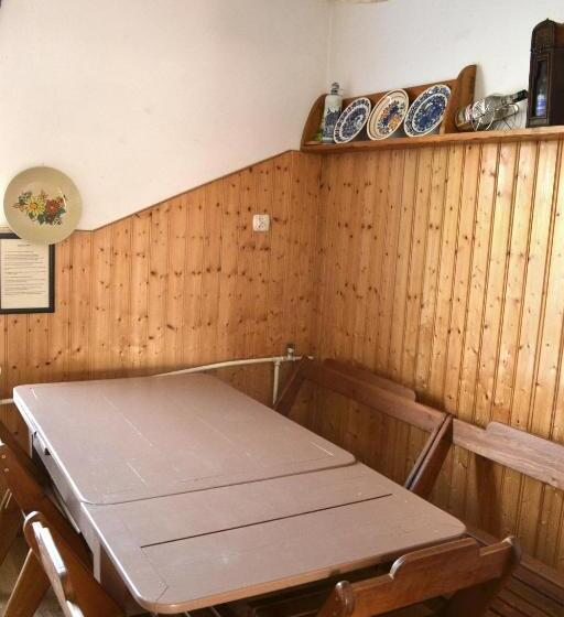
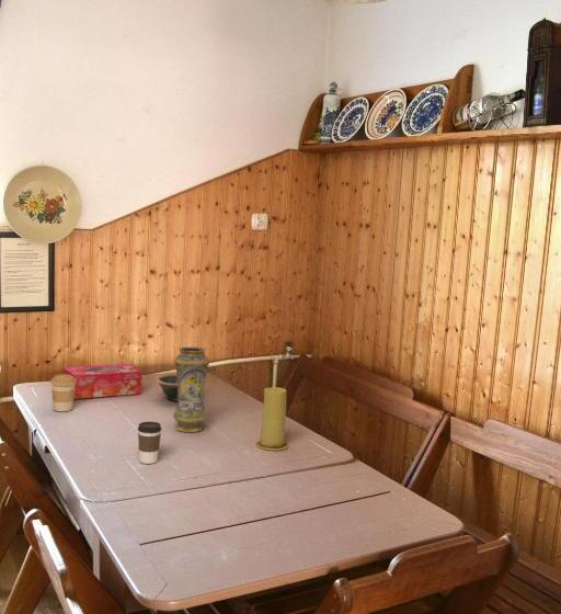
+ coffee cup [50,374,76,412]
+ coffee cup [137,421,162,465]
+ bowl [157,374,179,402]
+ candle [255,386,289,451]
+ vase [172,345,210,433]
+ tissue box [62,363,144,400]
